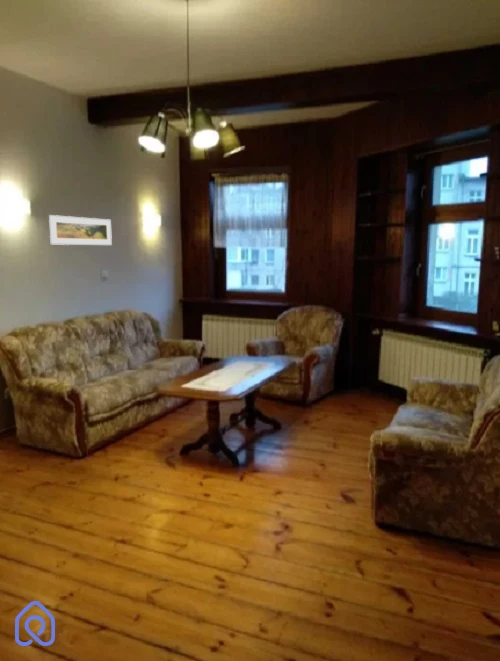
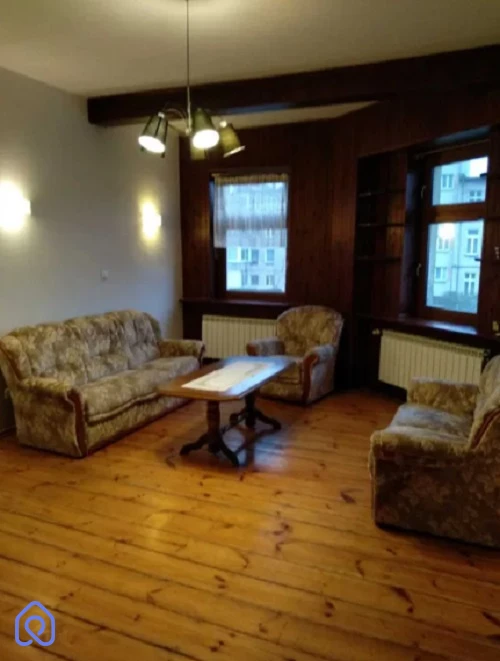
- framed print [48,214,113,246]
